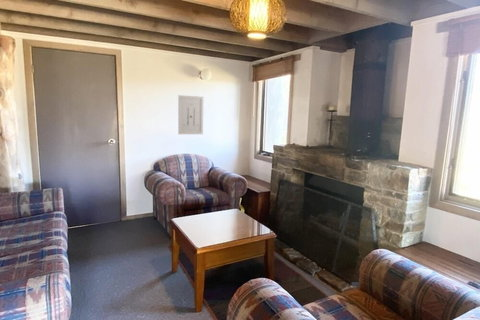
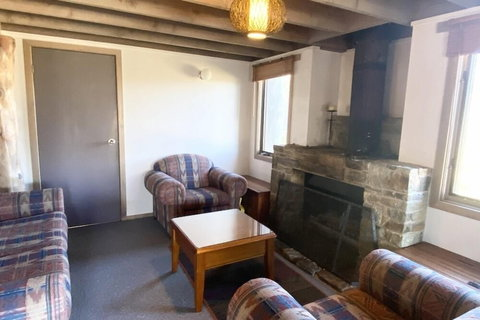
- wall art [177,94,204,135]
